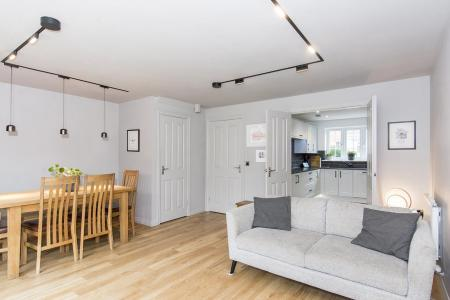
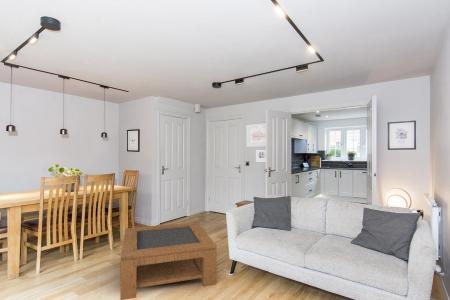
+ coffee table [119,221,218,300]
